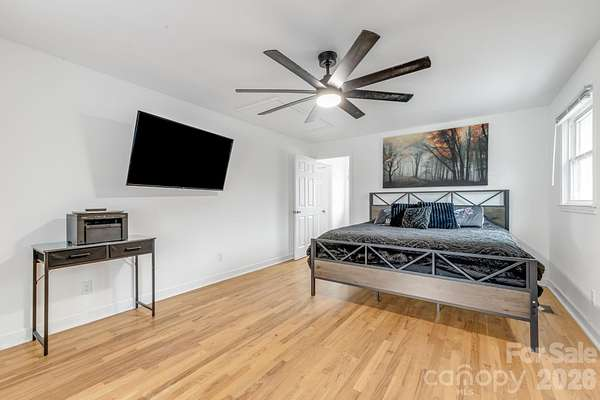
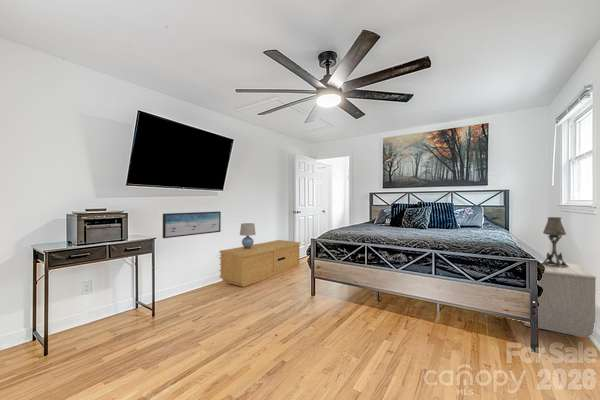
+ dresser [218,239,301,288]
+ lamp [239,222,257,249]
+ wall art [162,211,222,239]
+ nightstand [523,259,597,338]
+ table lamp [540,216,568,268]
